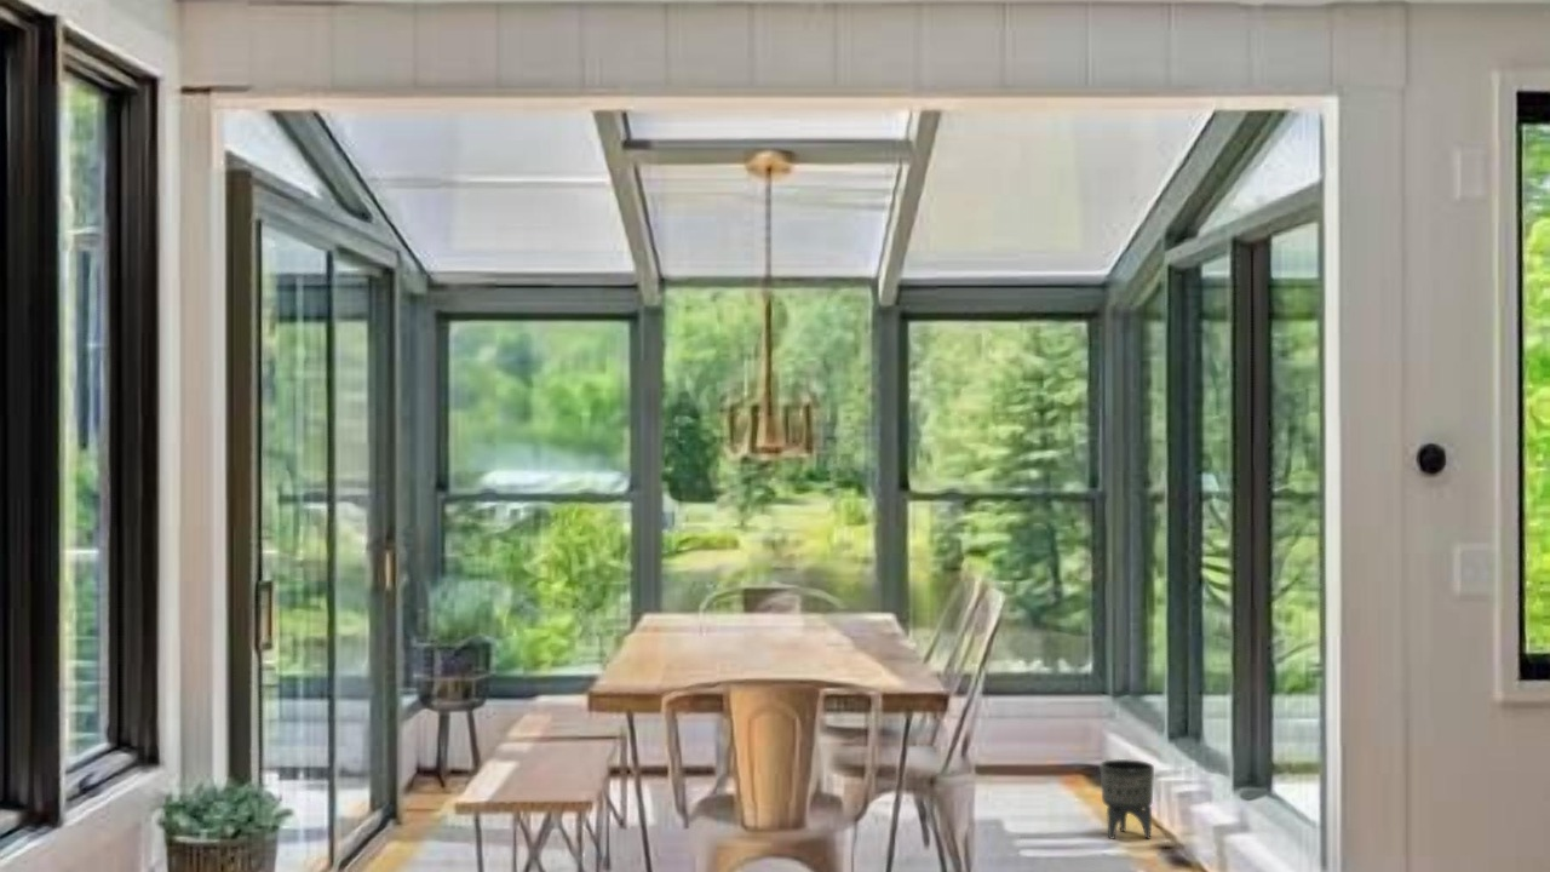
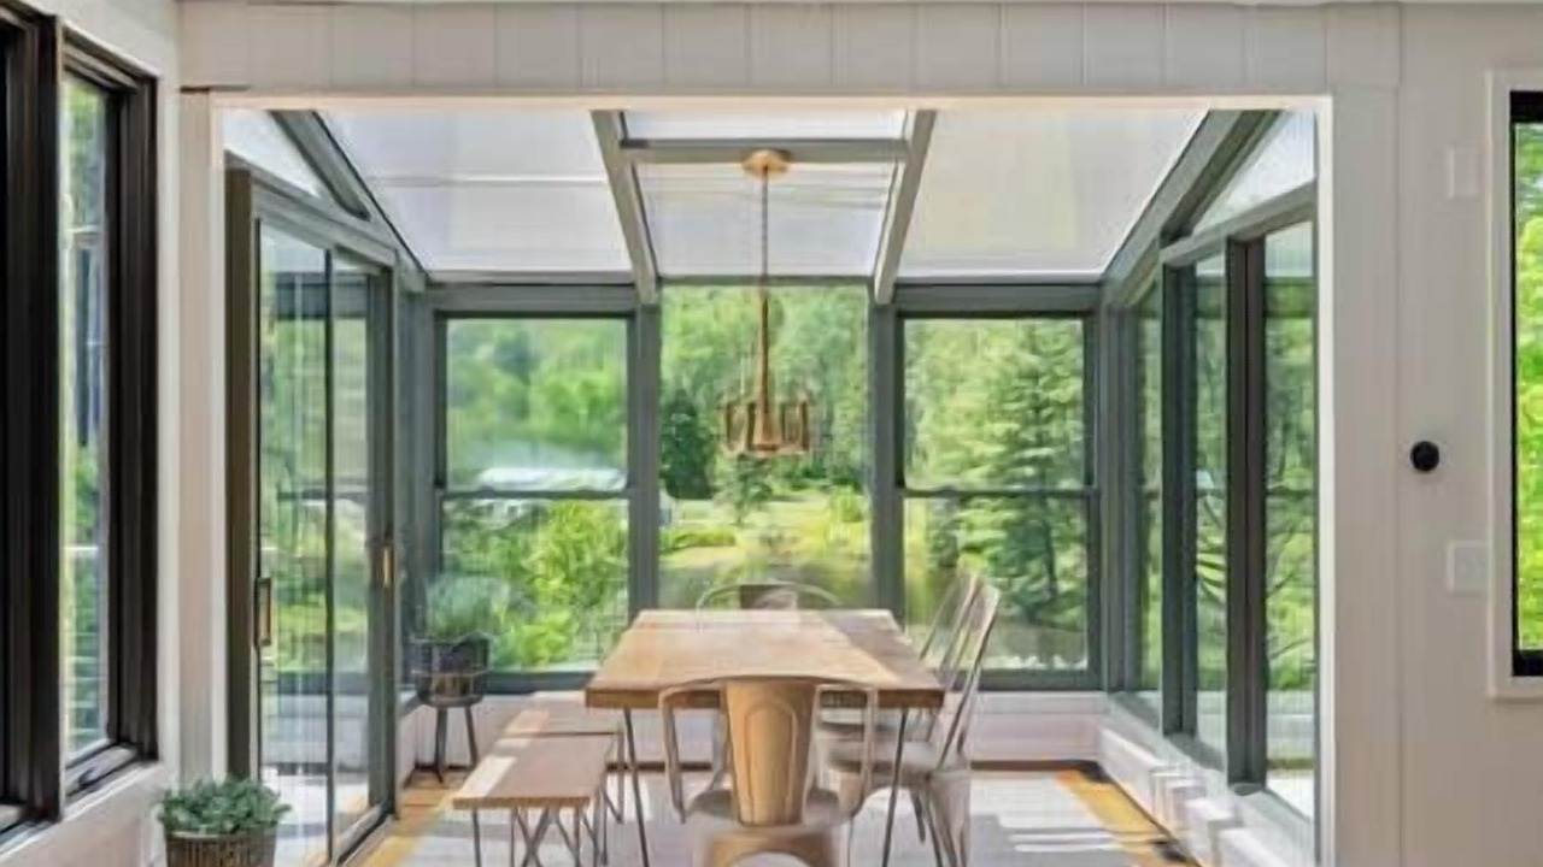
- planter [1100,758,1155,841]
